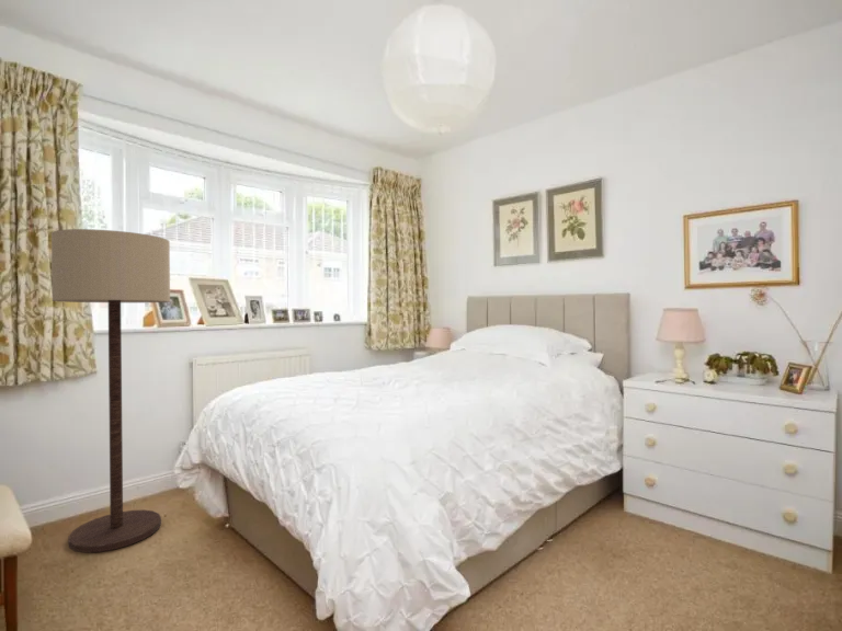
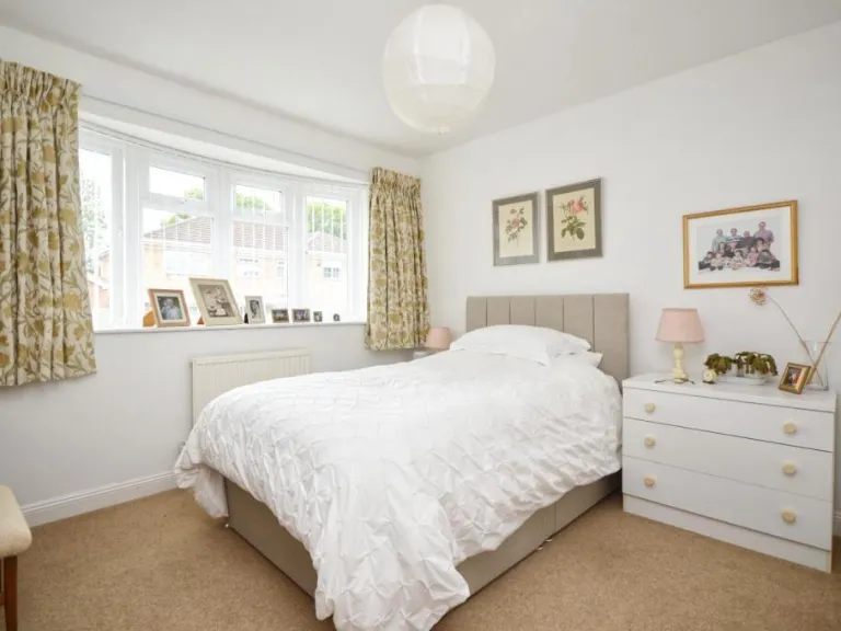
- floor lamp [50,228,171,554]
